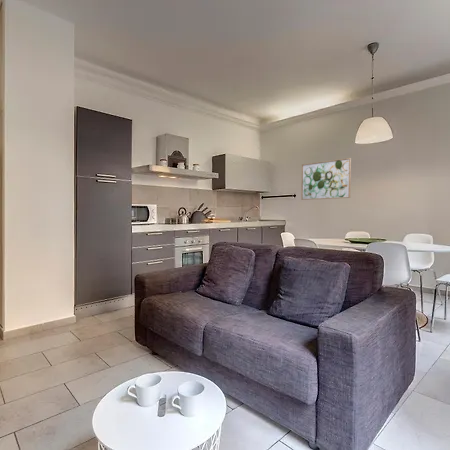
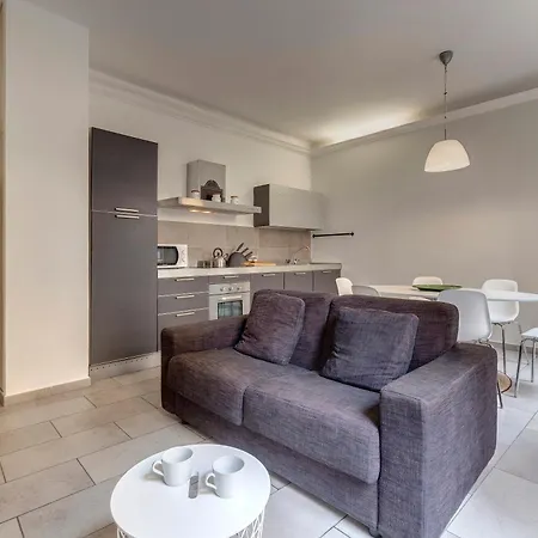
- wall art [300,157,352,201]
